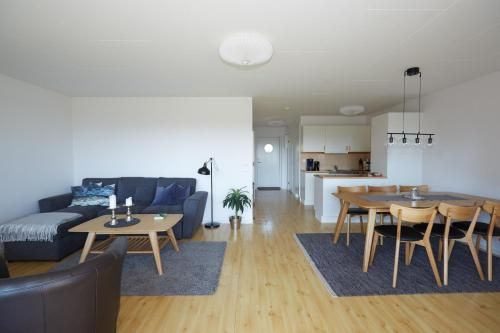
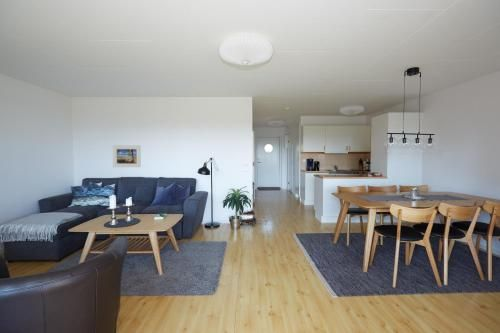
+ boots [238,208,257,227]
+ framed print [112,144,142,168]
